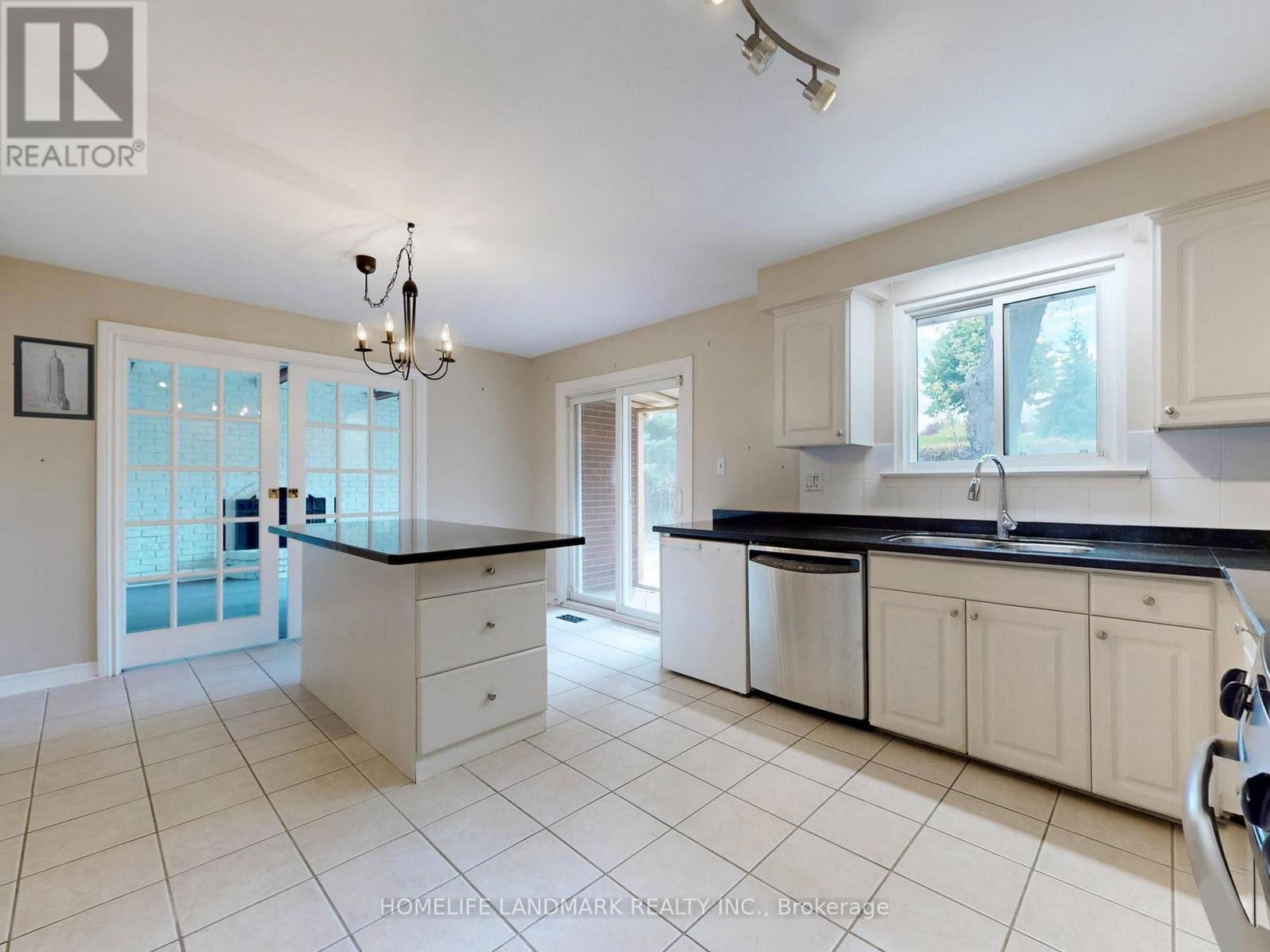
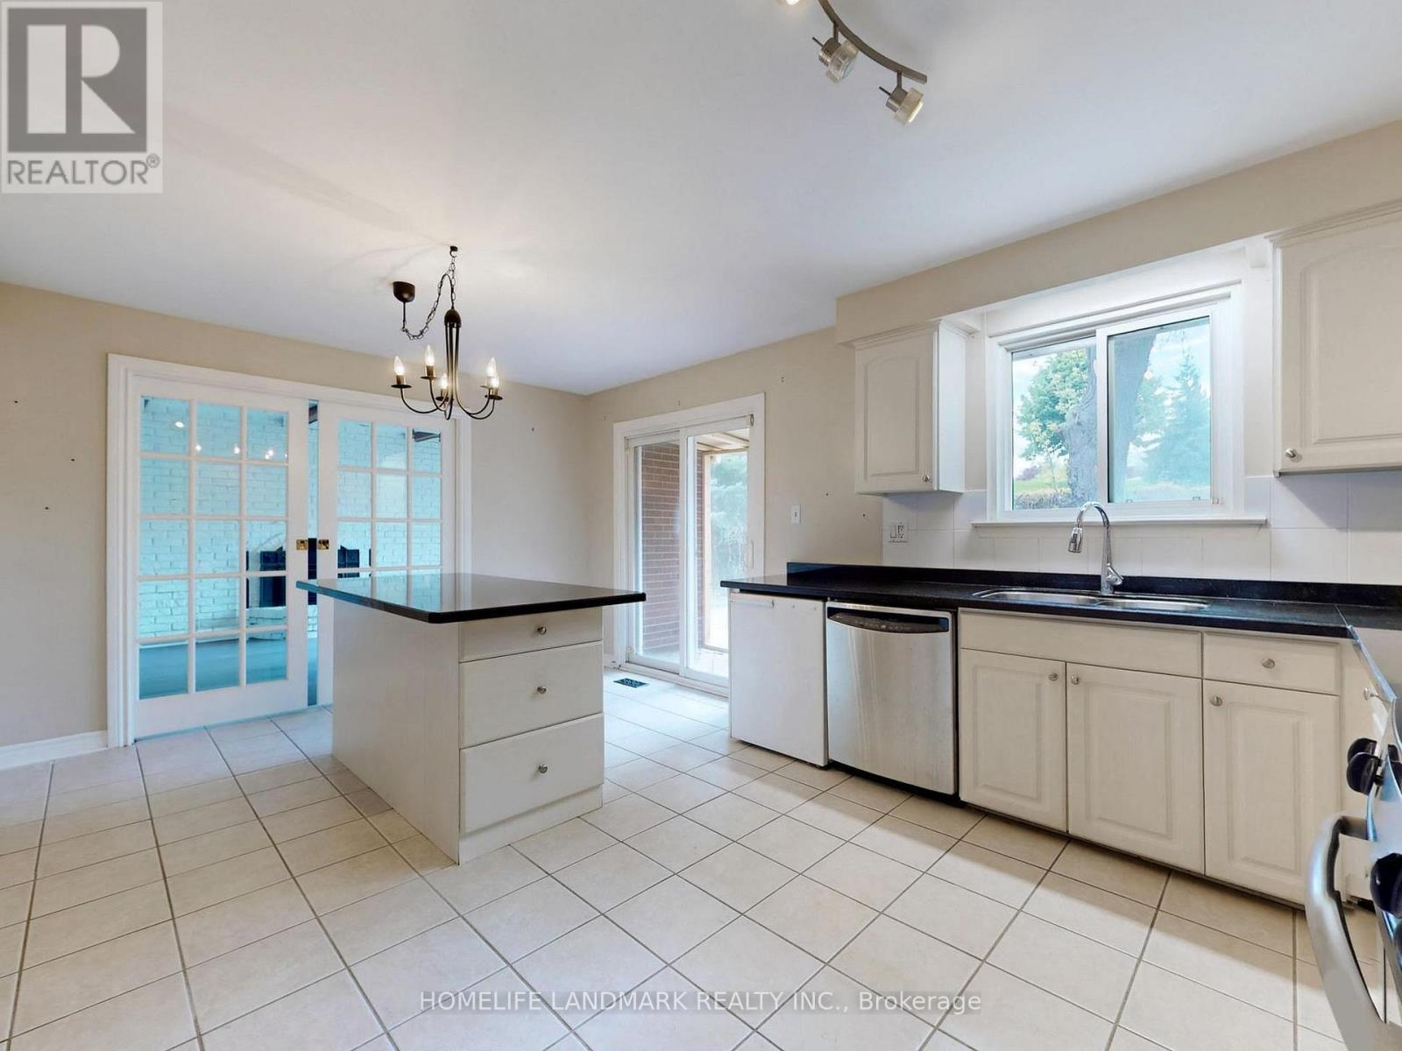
- wall art [13,334,95,421]
